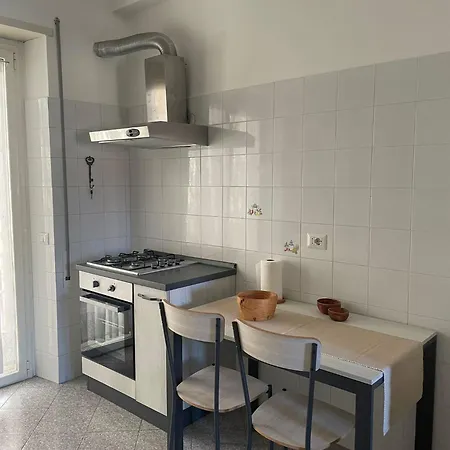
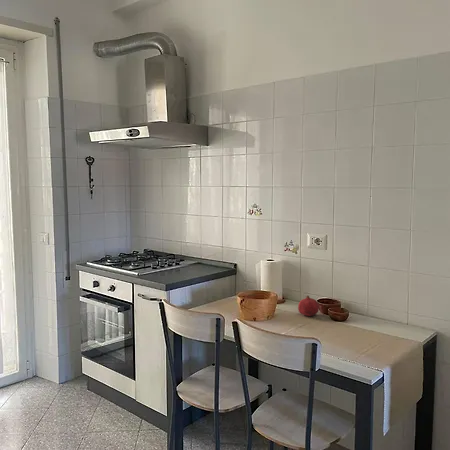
+ fruit [297,295,320,317]
